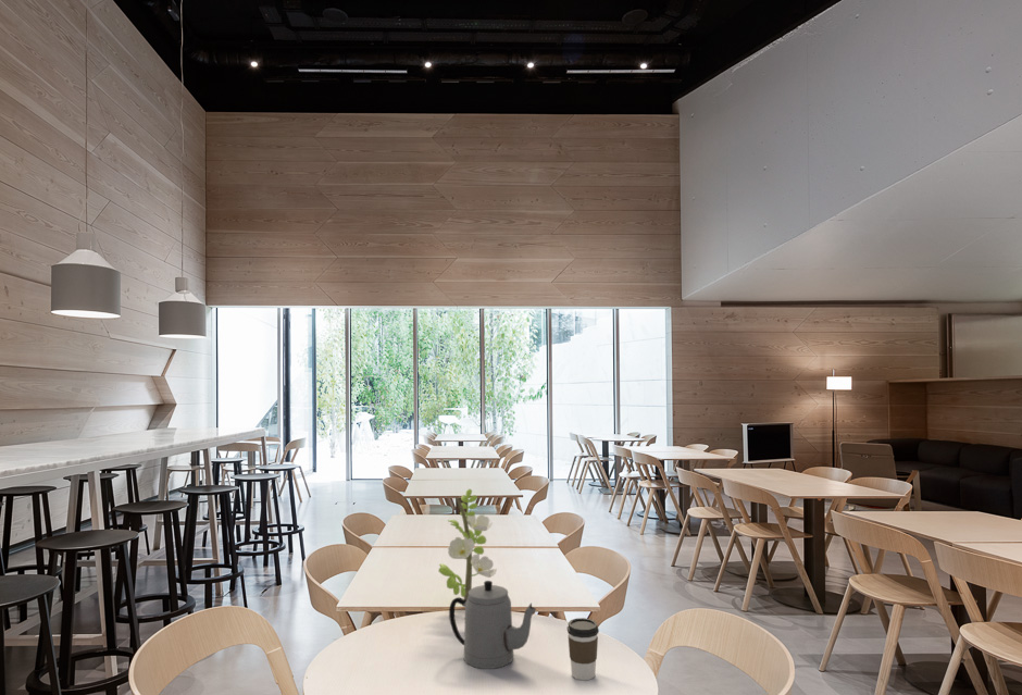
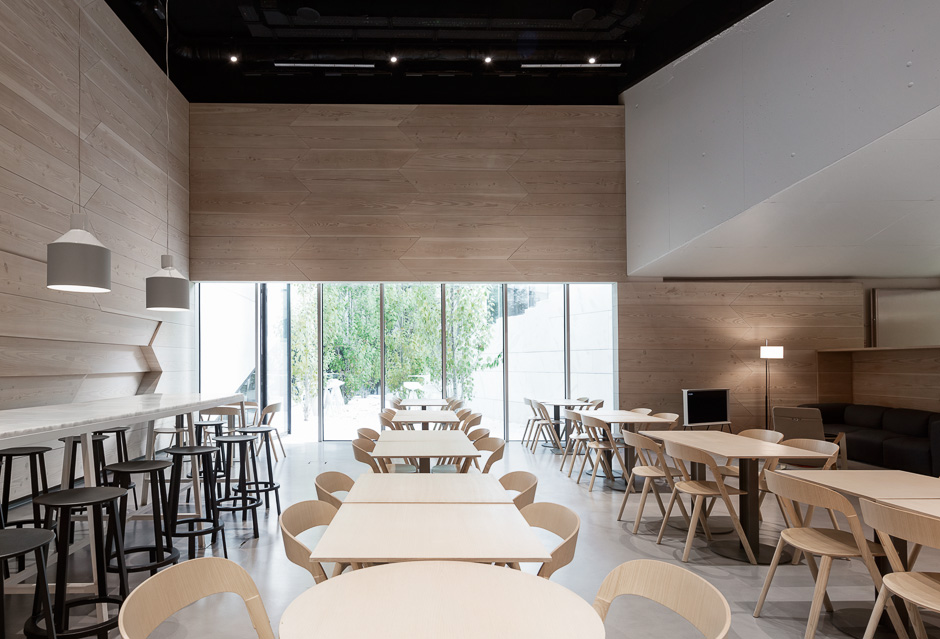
- coffee cup [566,617,600,681]
- teapot [448,580,537,670]
- flower [437,488,498,599]
